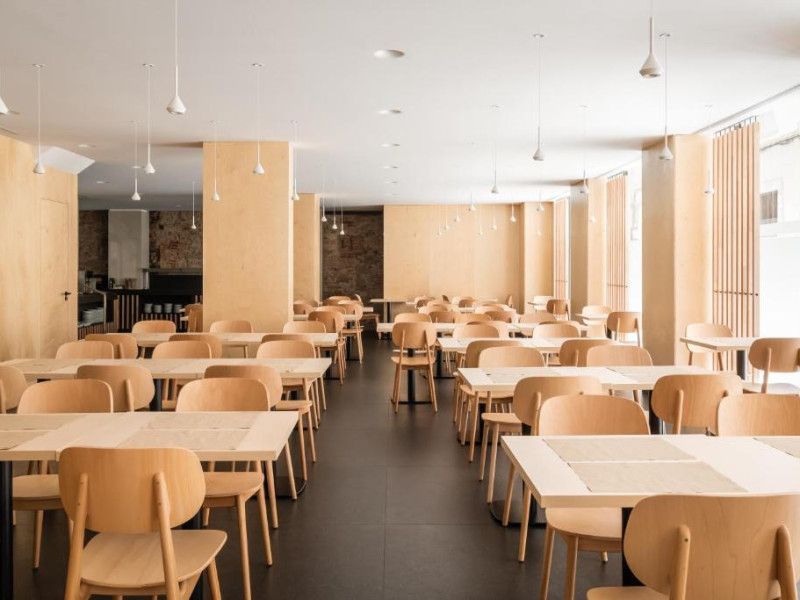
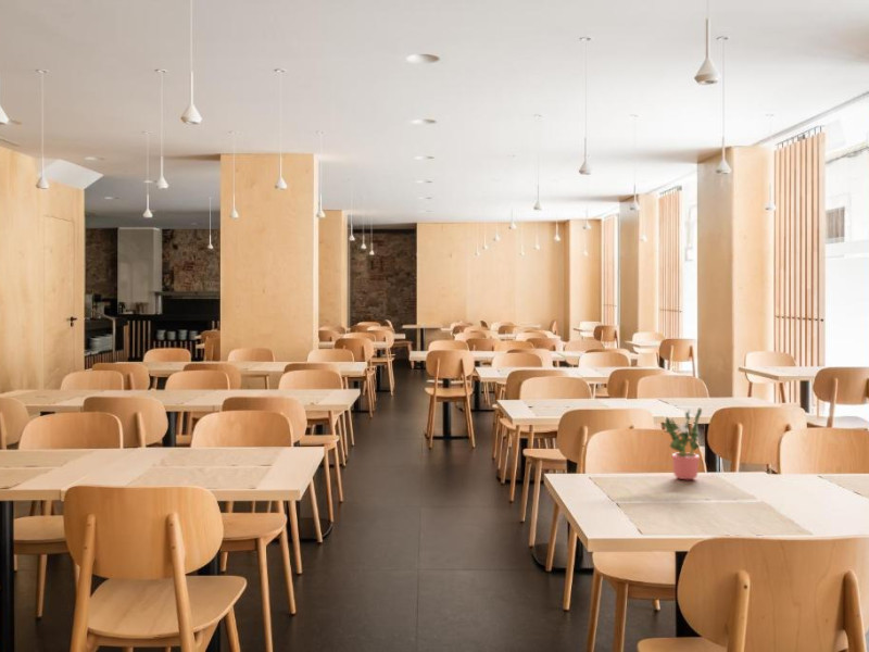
+ potted plant [660,408,703,480]
